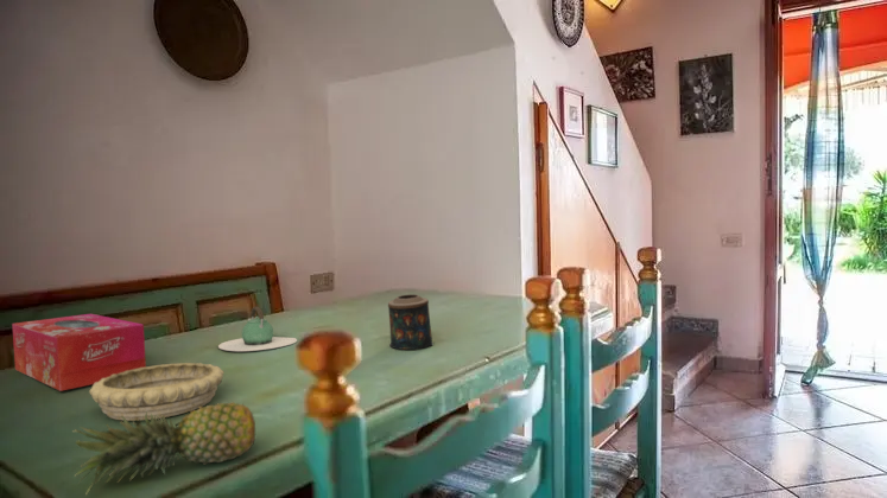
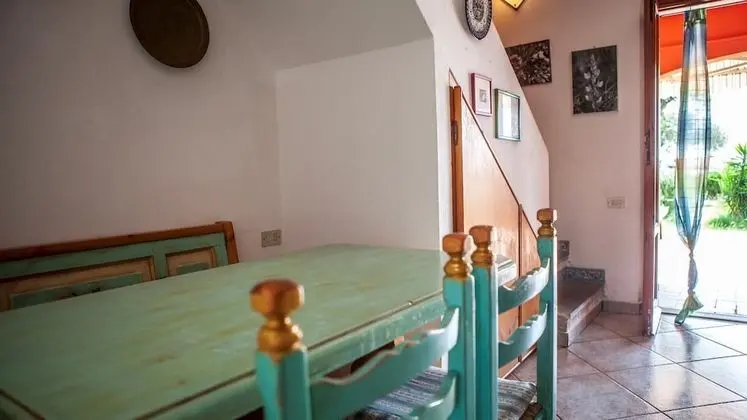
- candle [387,293,435,351]
- decorative bowl [88,362,224,422]
- tissue box [11,313,147,392]
- teapot [217,306,298,352]
- fruit [72,401,256,497]
